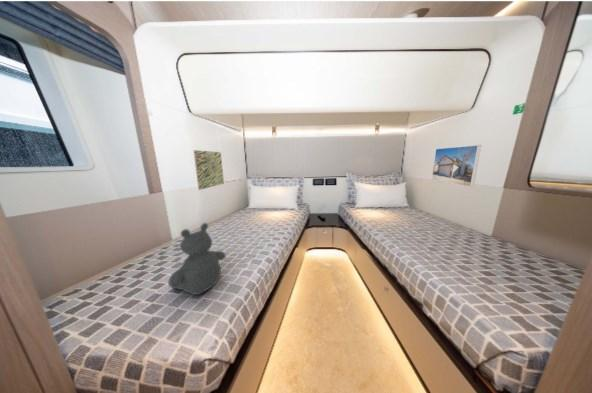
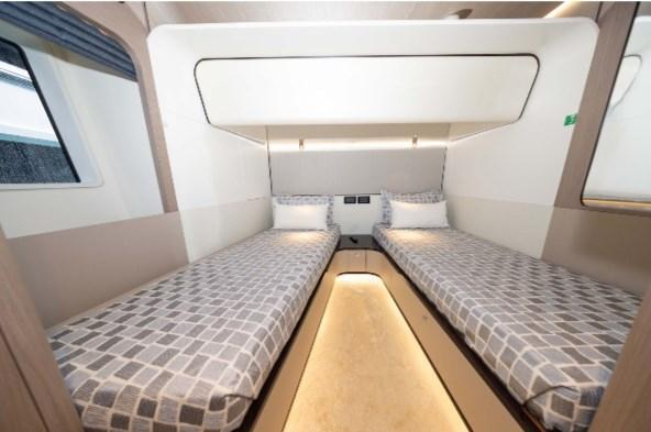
- wall art [193,149,225,191]
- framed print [431,144,482,188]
- teddy bear [167,222,227,296]
